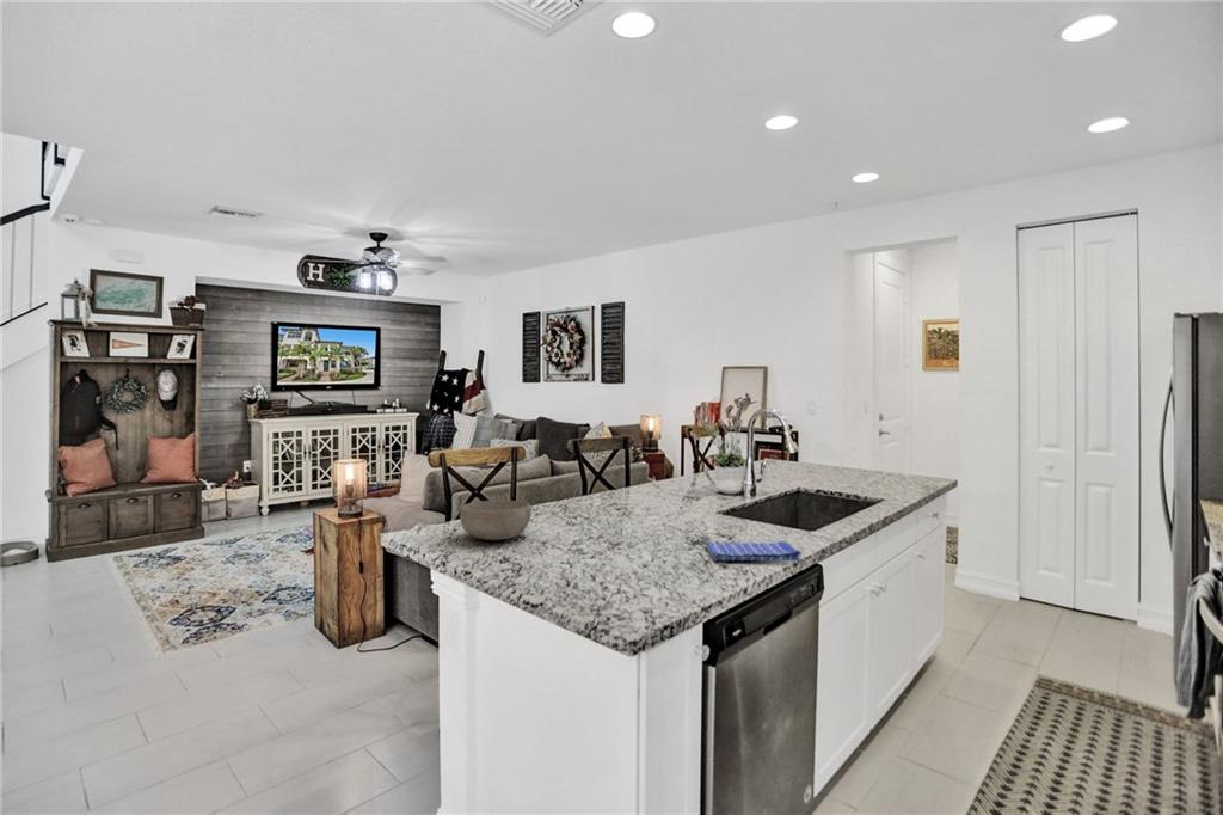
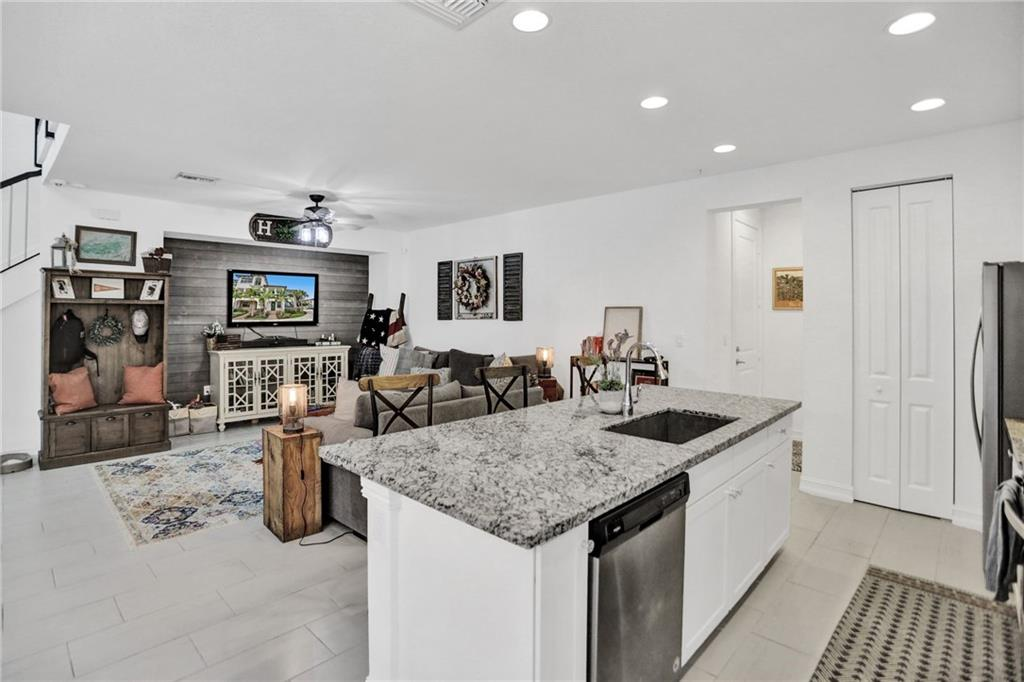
- bowl [459,500,533,541]
- dish towel [705,540,803,562]
